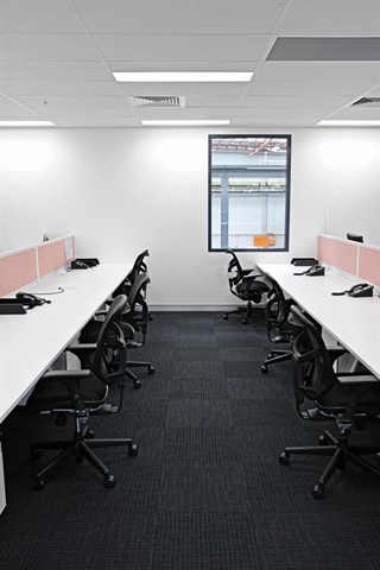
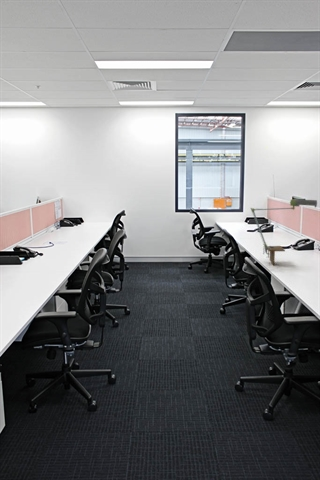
+ desk lamp [250,198,318,266]
